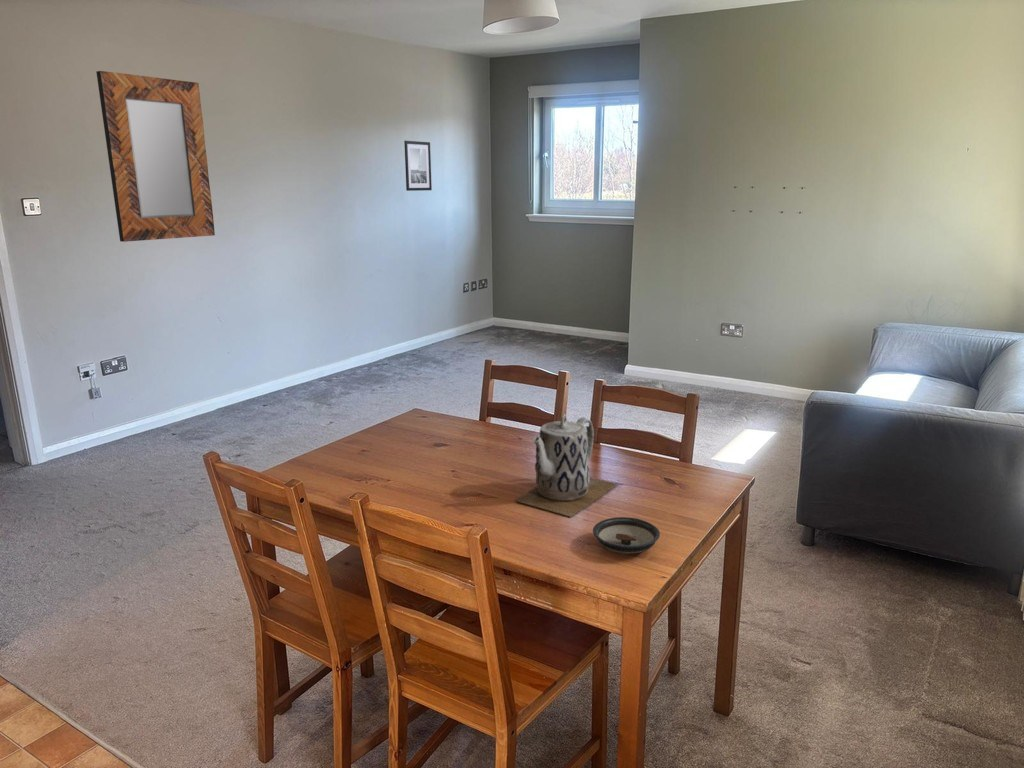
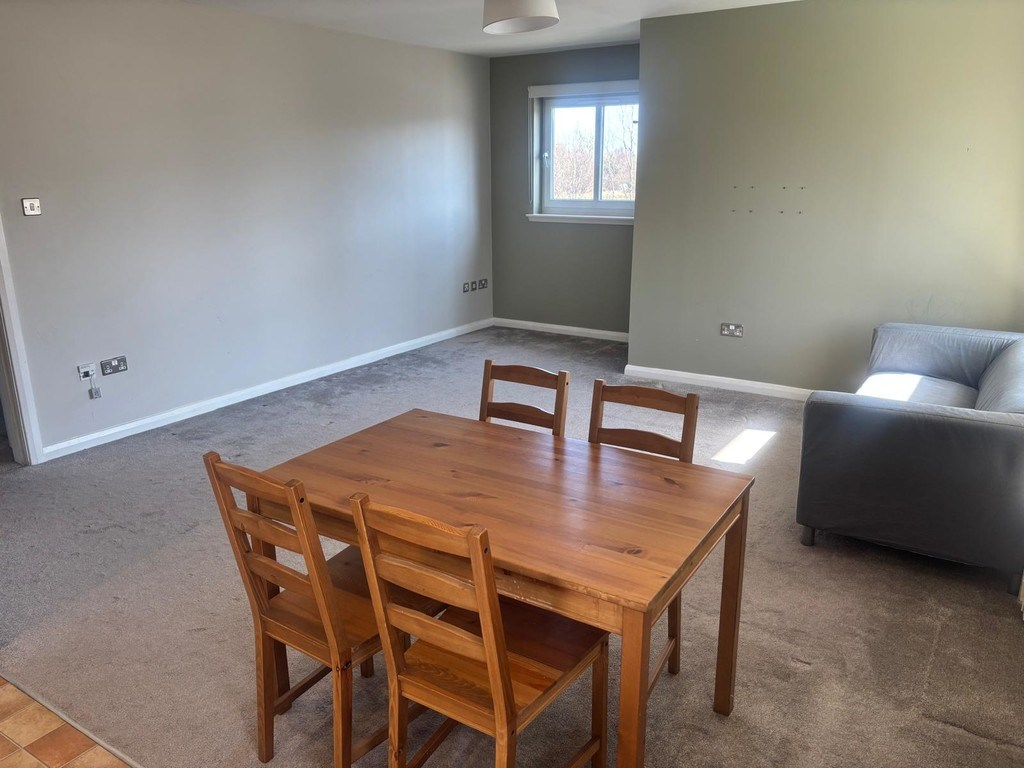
- wall art [403,140,433,192]
- saucer [592,516,661,555]
- home mirror [95,70,216,243]
- teapot [513,413,619,518]
